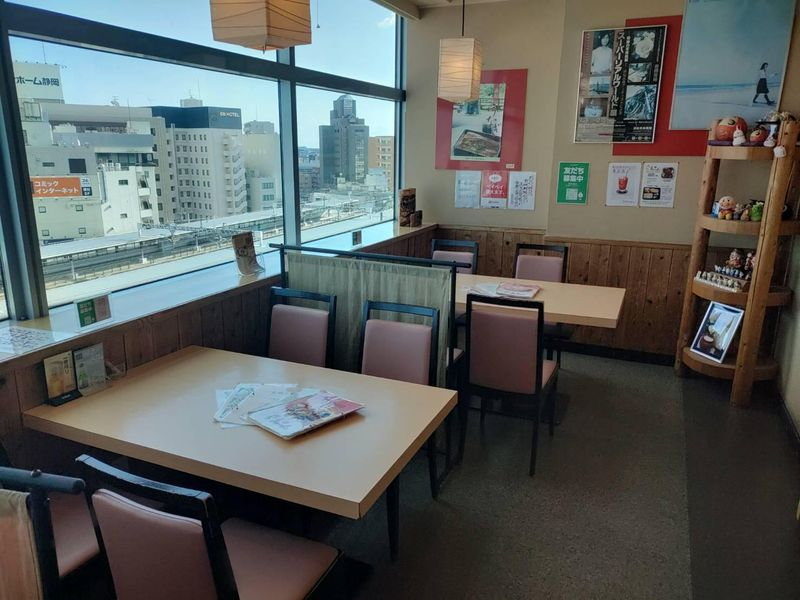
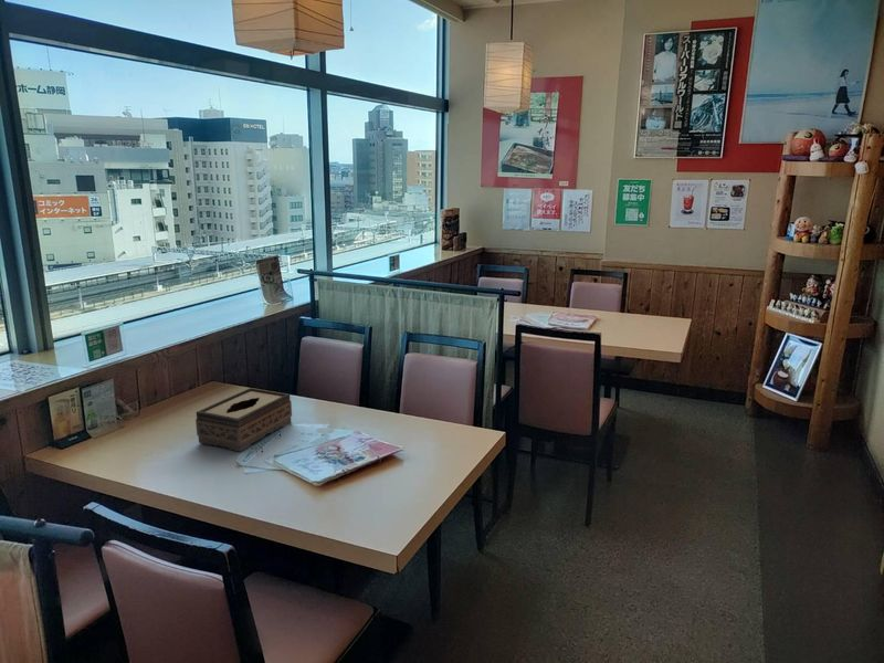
+ tissue box [194,387,293,453]
